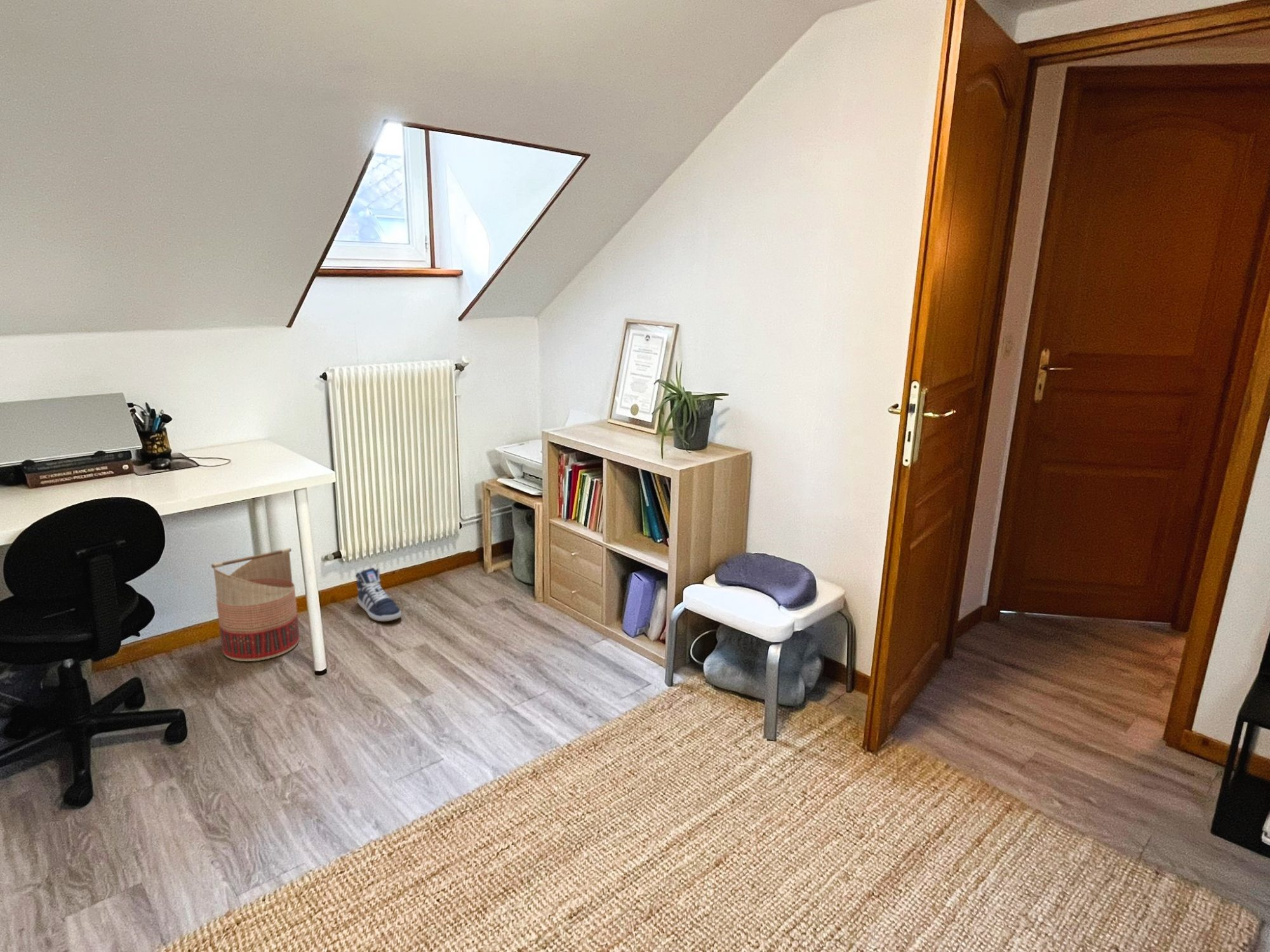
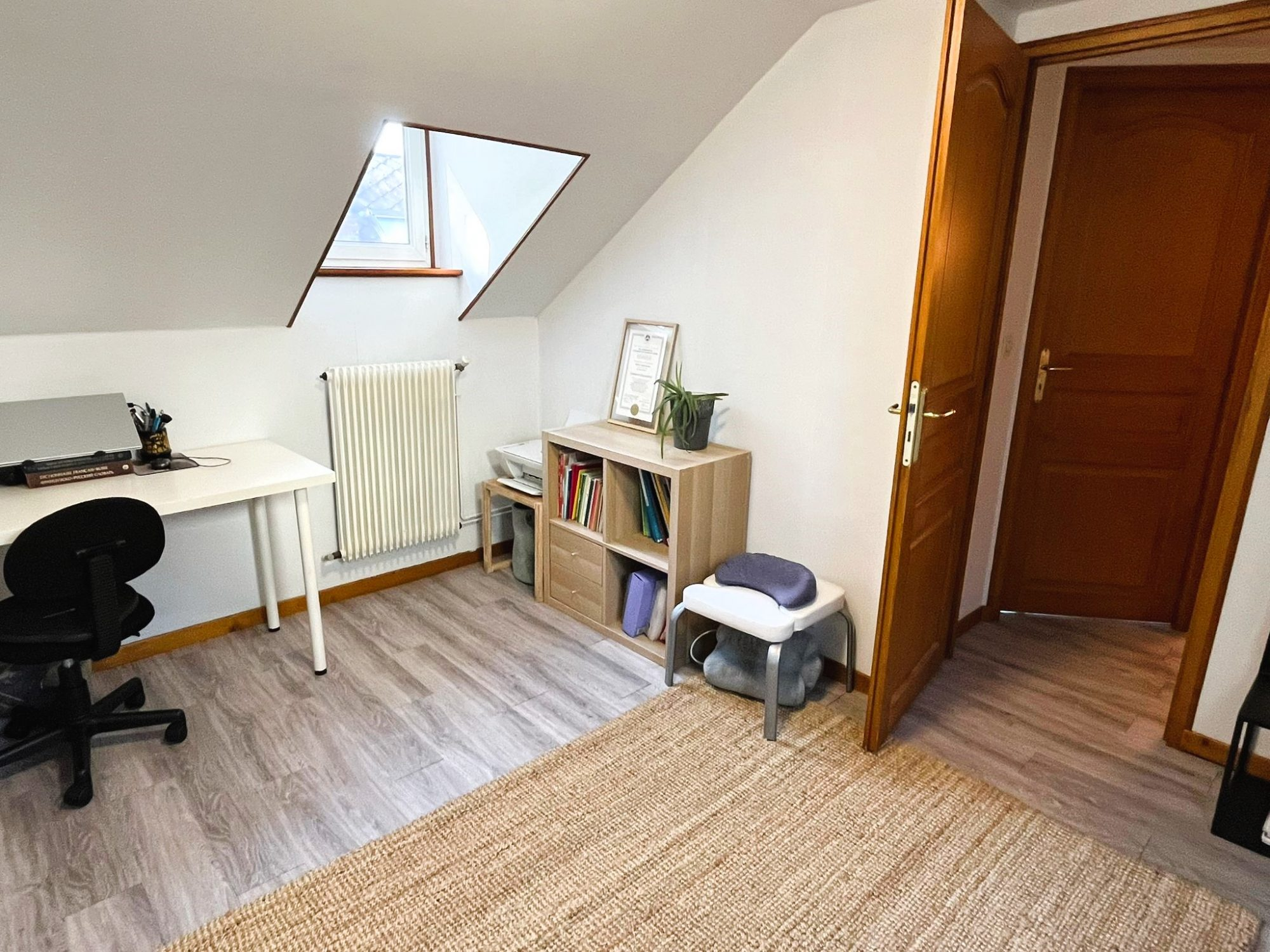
- sneaker [355,567,402,622]
- basket [210,547,300,662]
